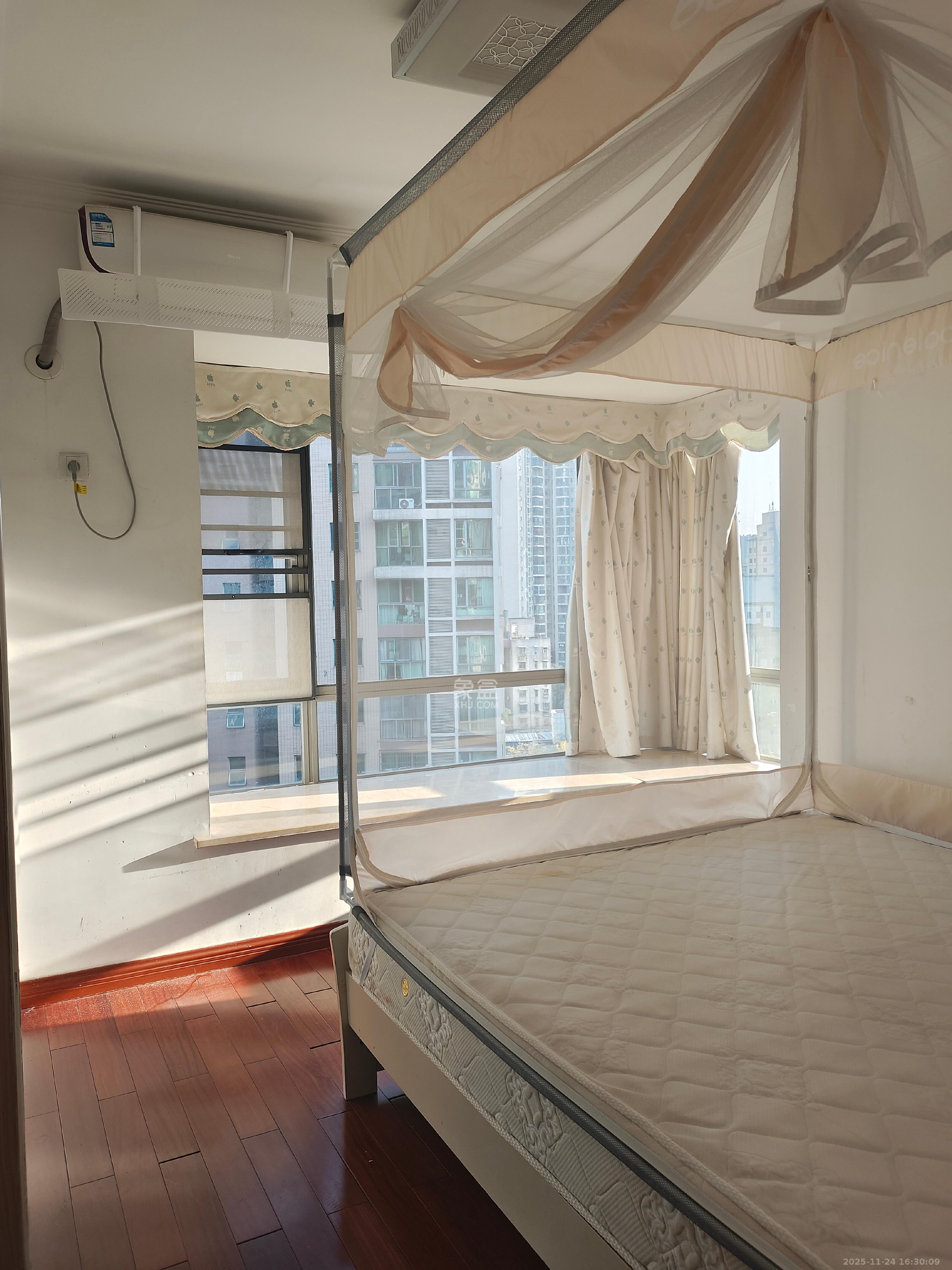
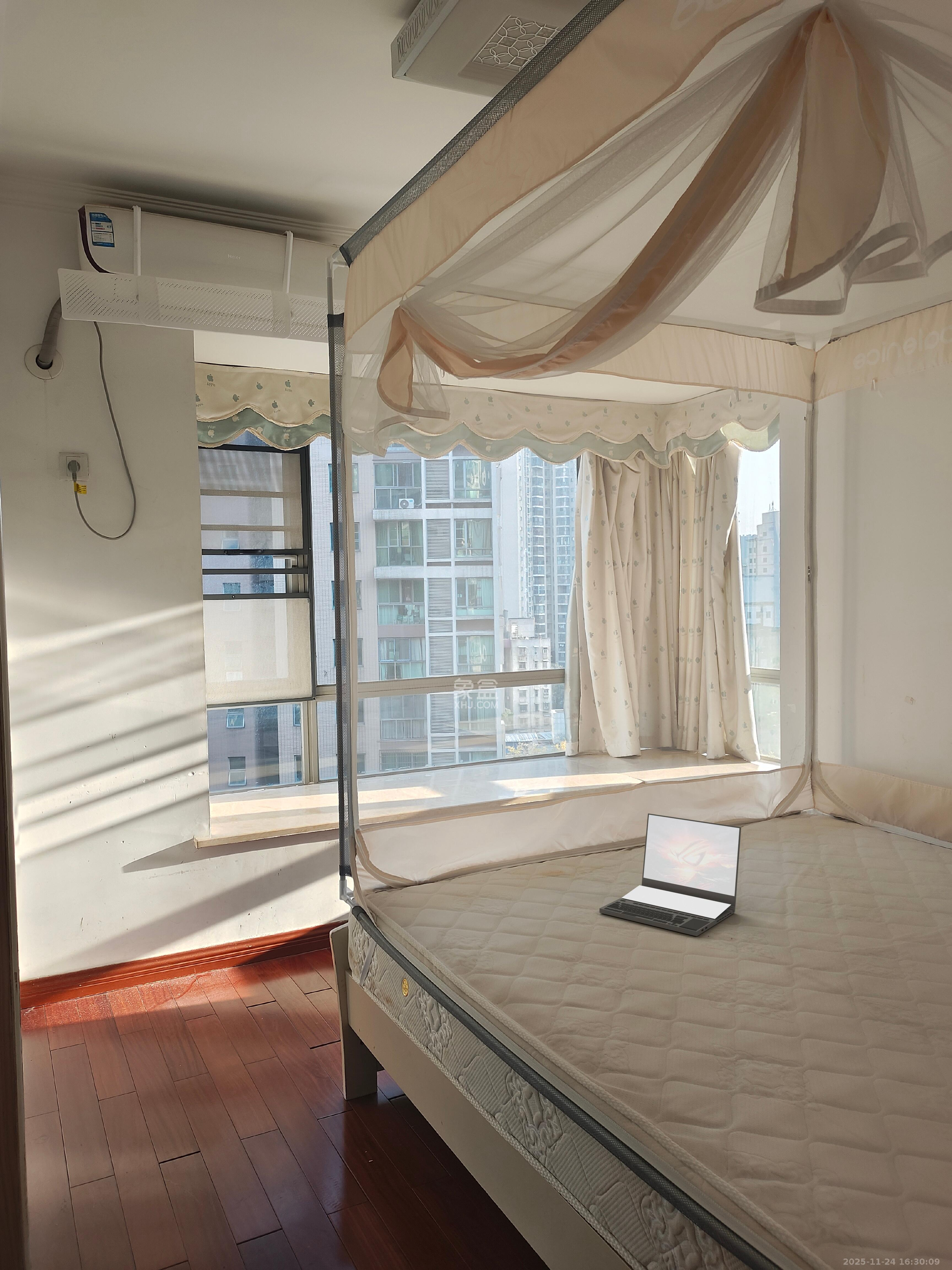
+ laptop [599,813,742,937]
